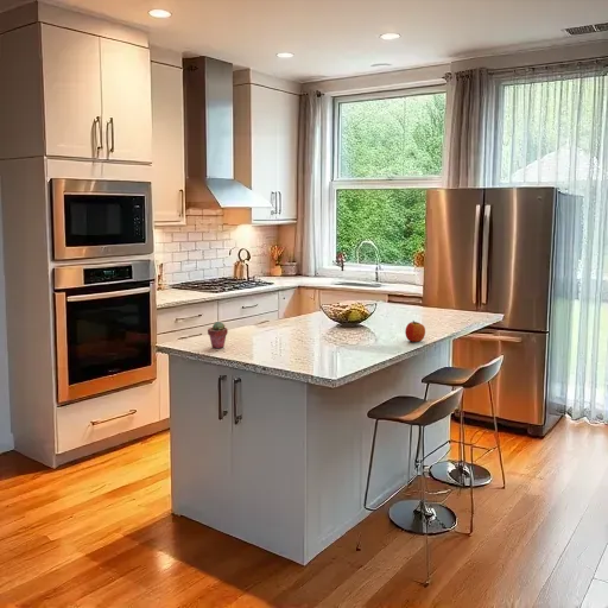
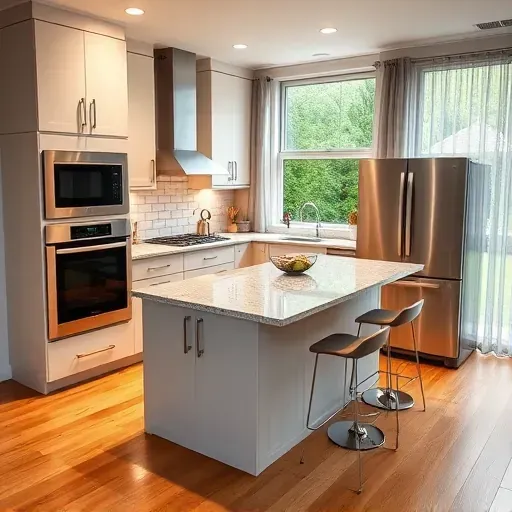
- apple [404,319,426,343]
- potted succulent [207,321,229,349]
